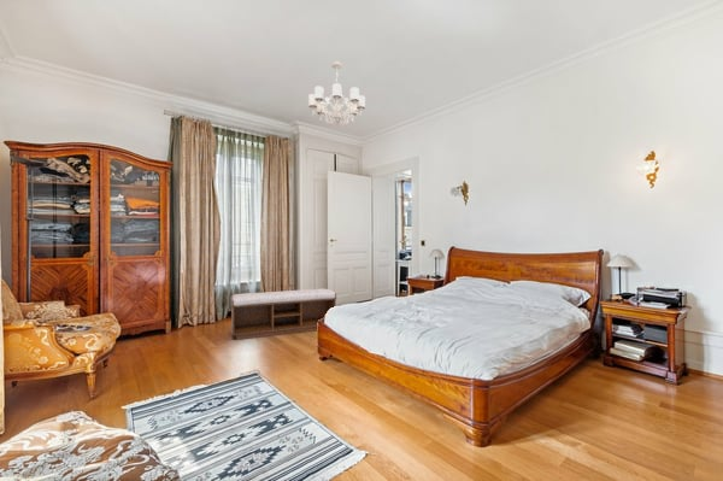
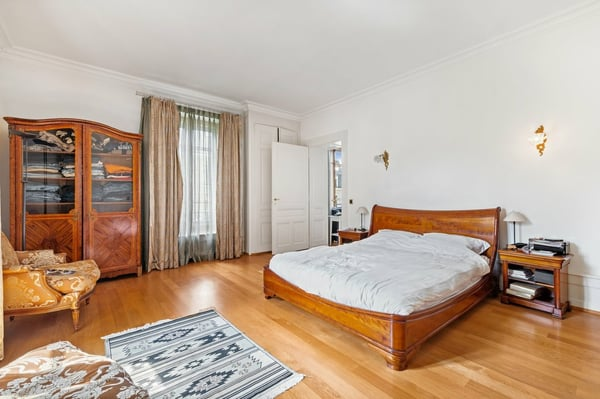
- bench [230,287,337,341]
- chandelier [307,60,366,128]
